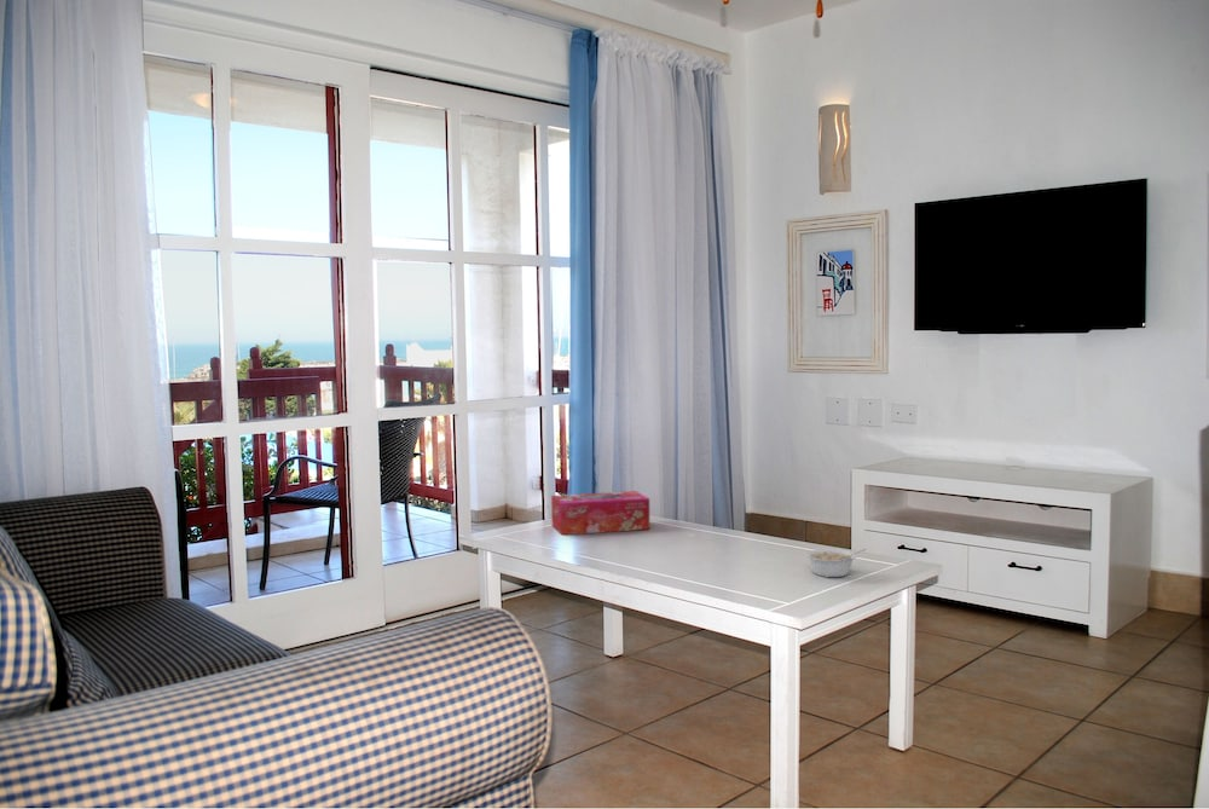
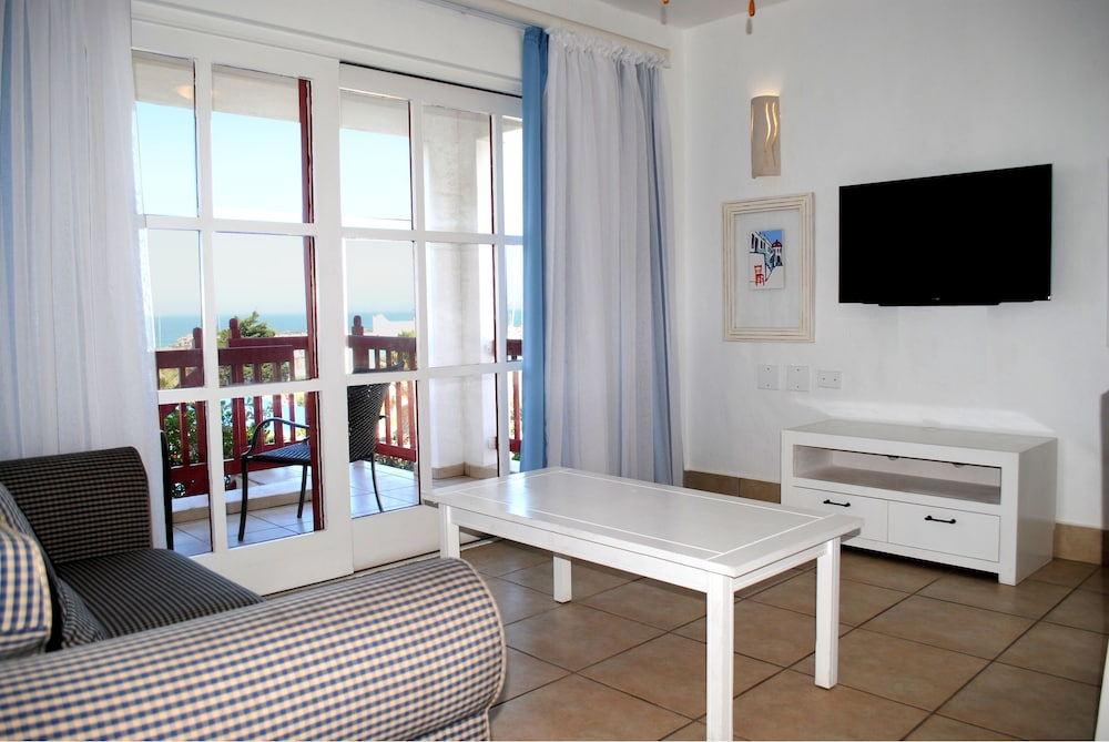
- legume [805,548,868,578]
- tissue box [550,490,650,536]
